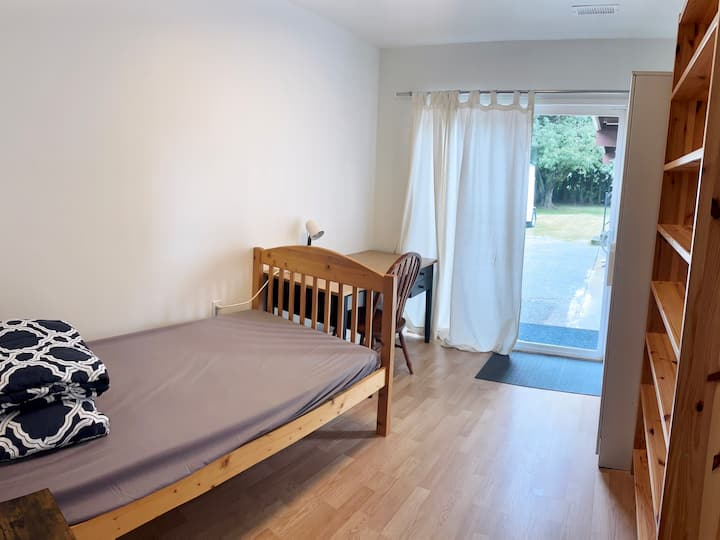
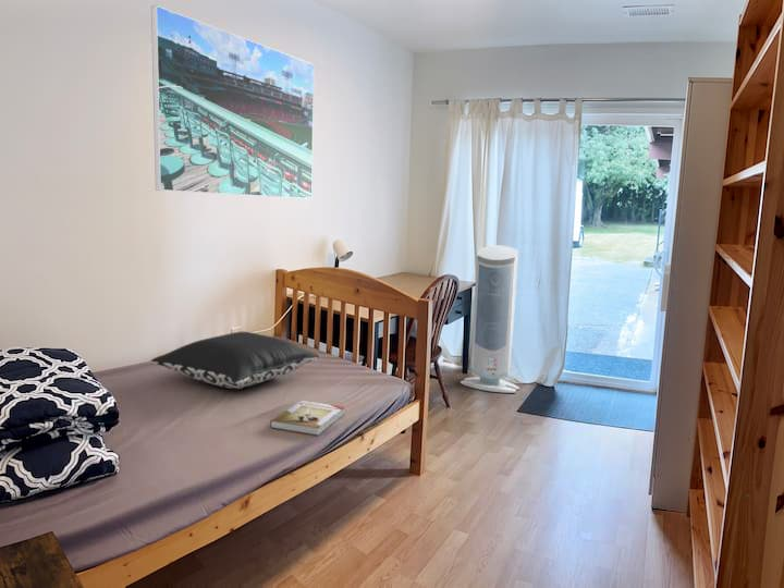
+ book [269,400,345,437]
+ pillow [150,331,320,390]
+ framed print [150,4,315,200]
+ air purifier [460,245,520,394]
